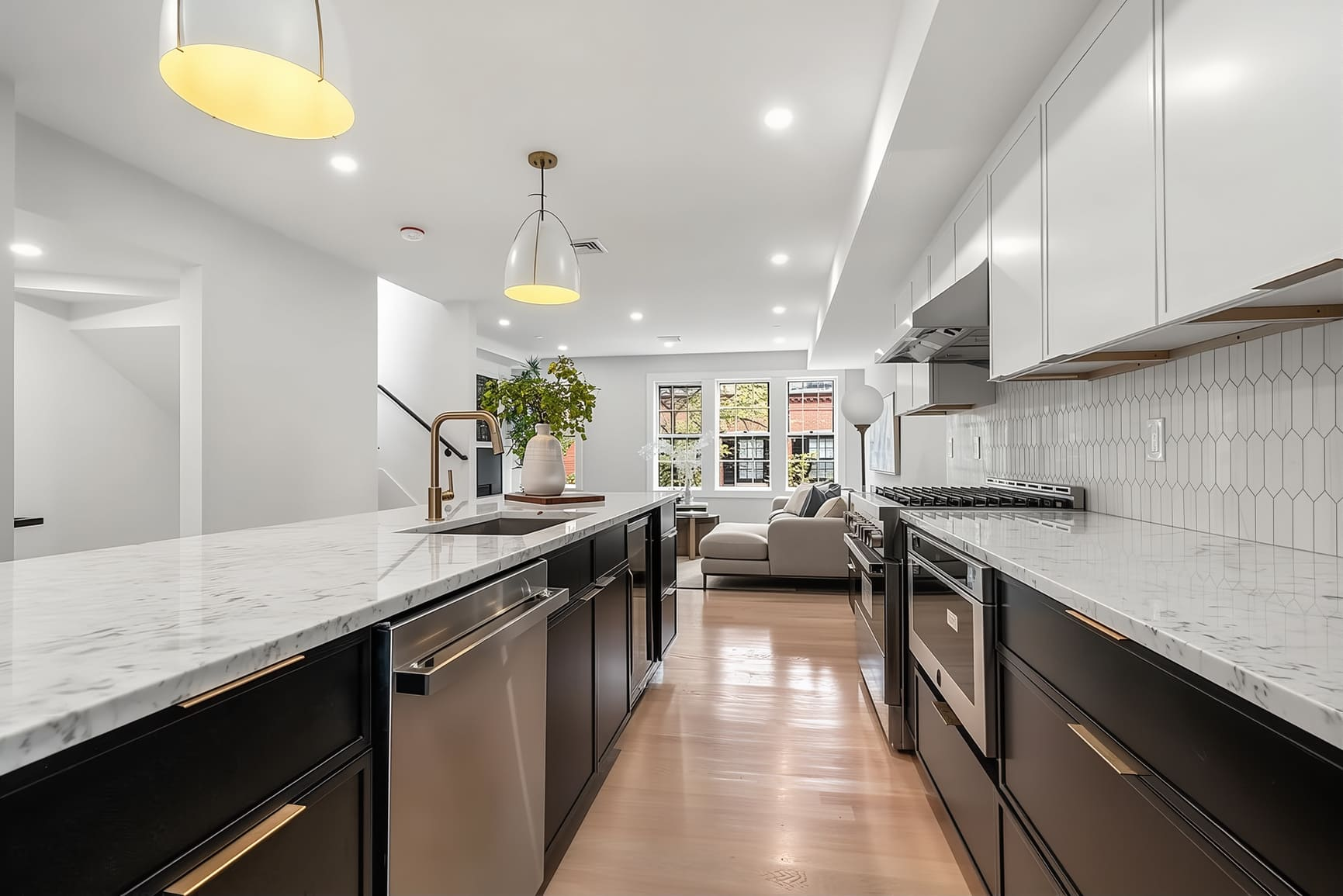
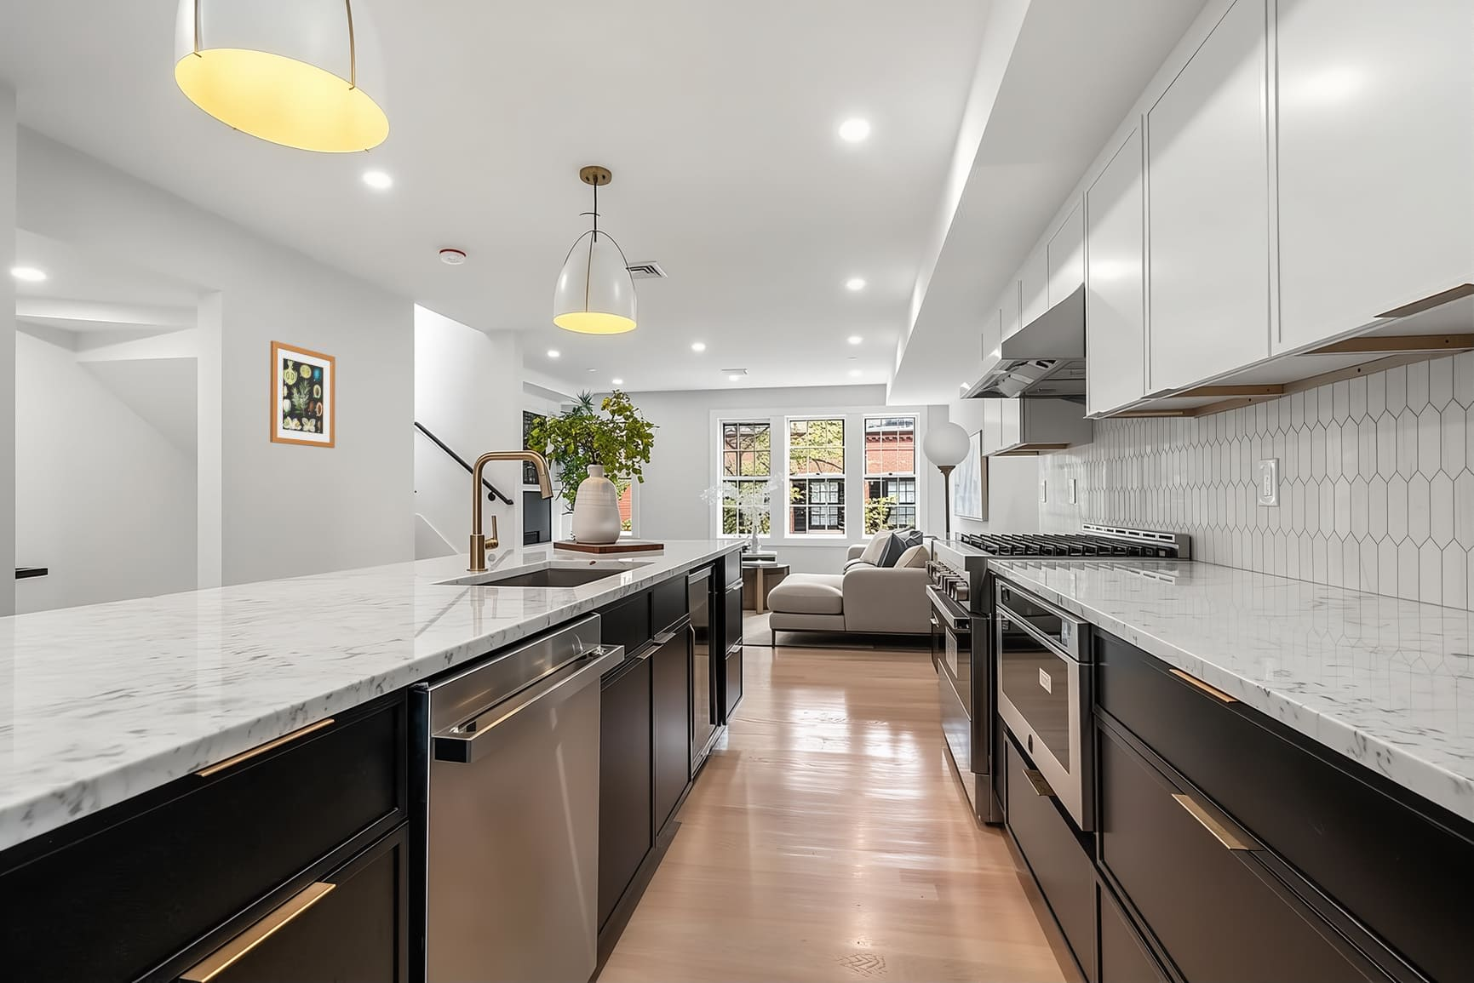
+ wall art [269,340,336,450]
